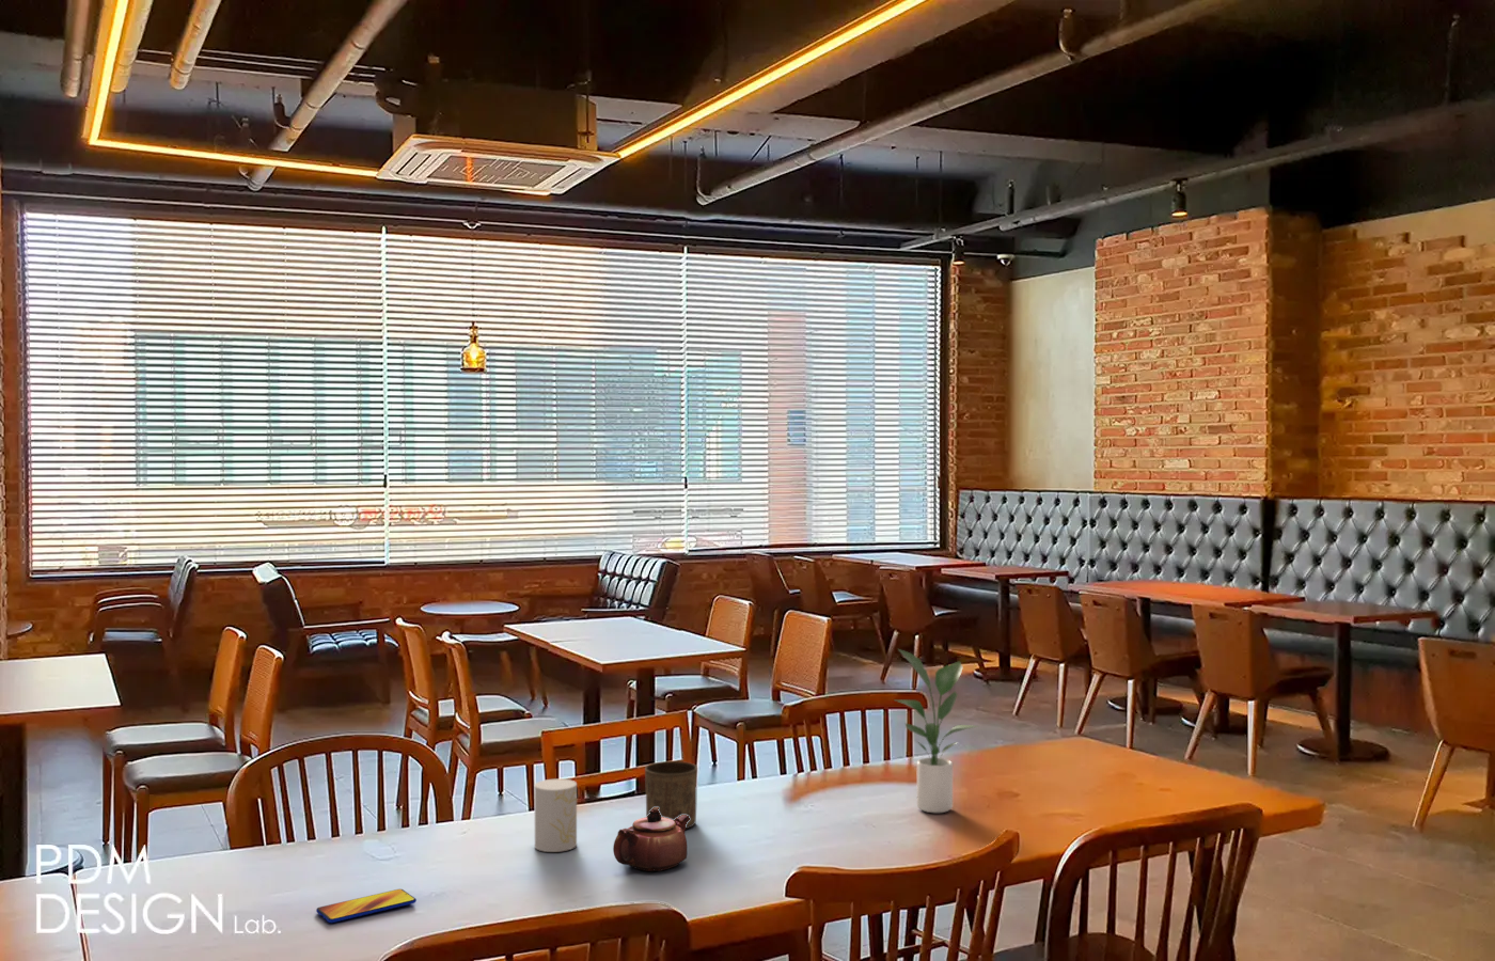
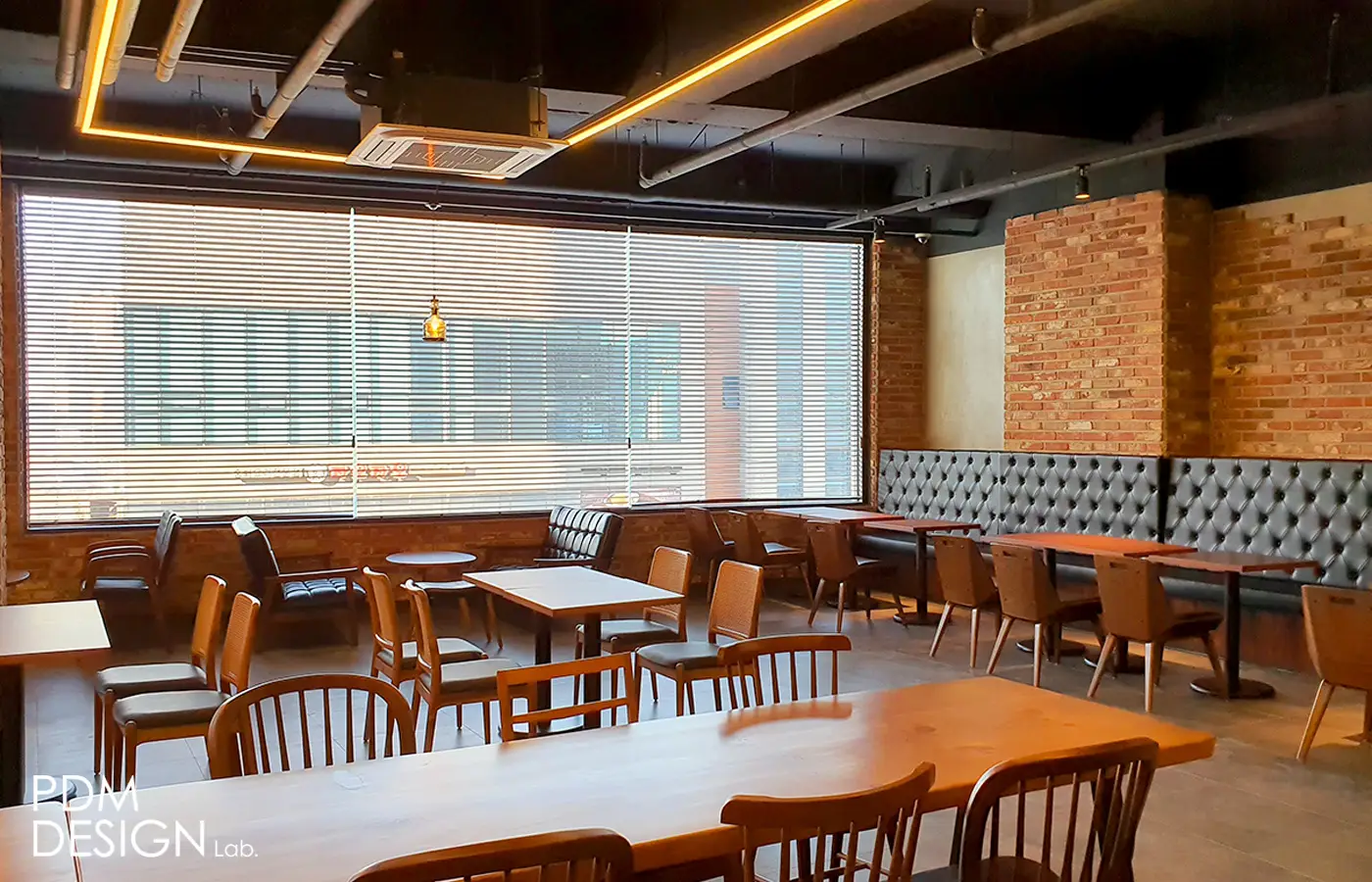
- smartphone [315,888,417,924]
- potted plant [895,647,981,814]
- cup [644,761,698,829]
- cup [534,778,578,853]
- teapot [612,807,690,873]
